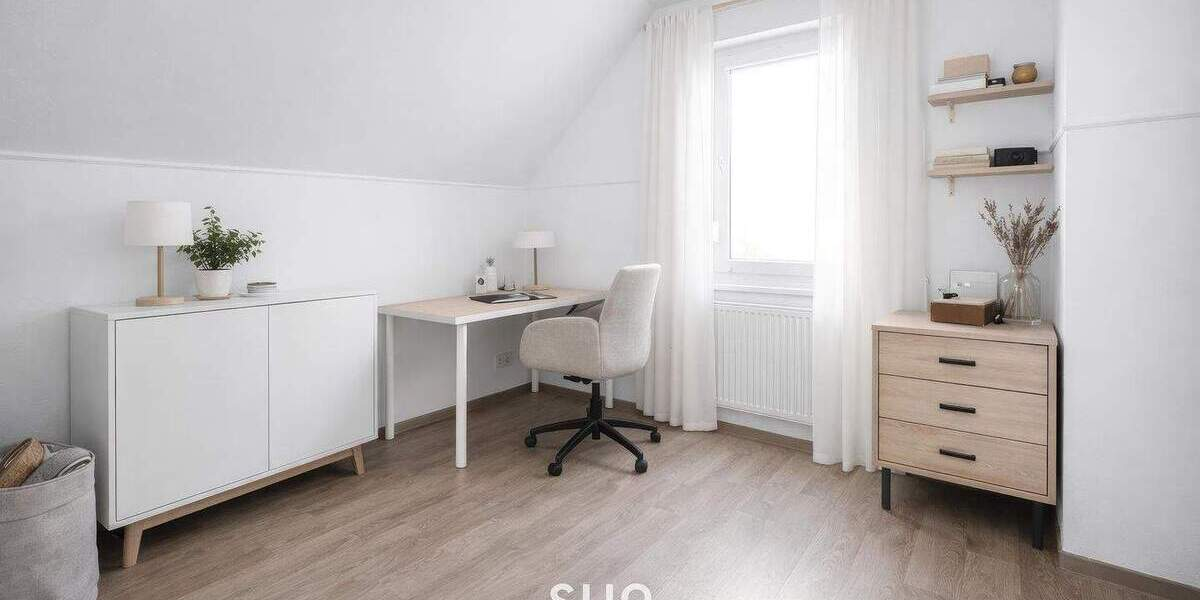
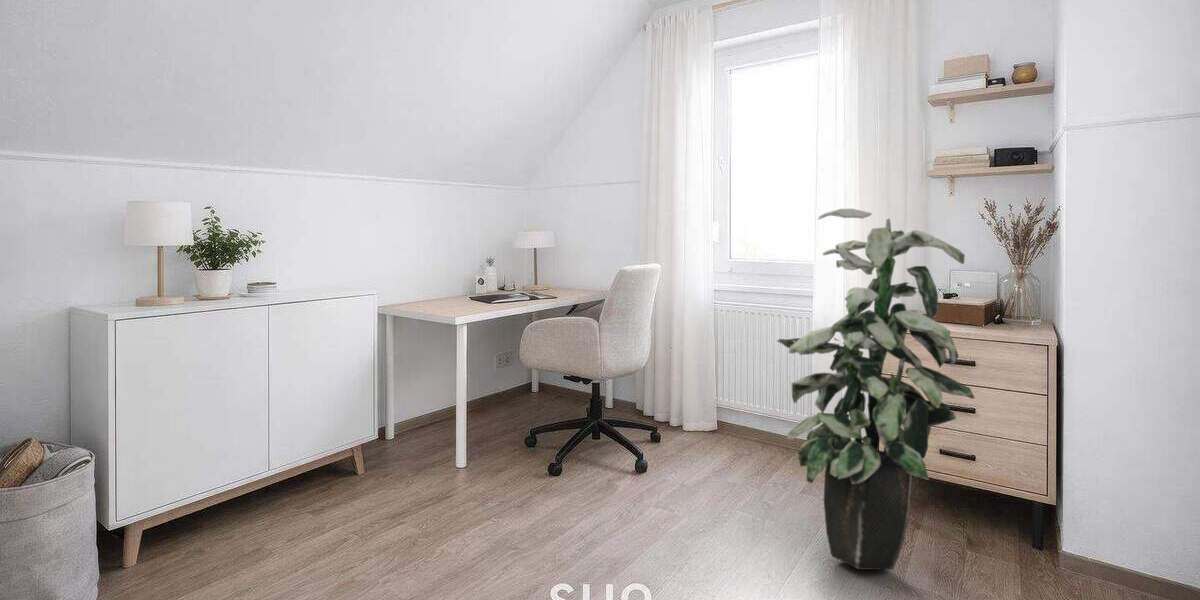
+ indoor plant [776,208,976,571]
